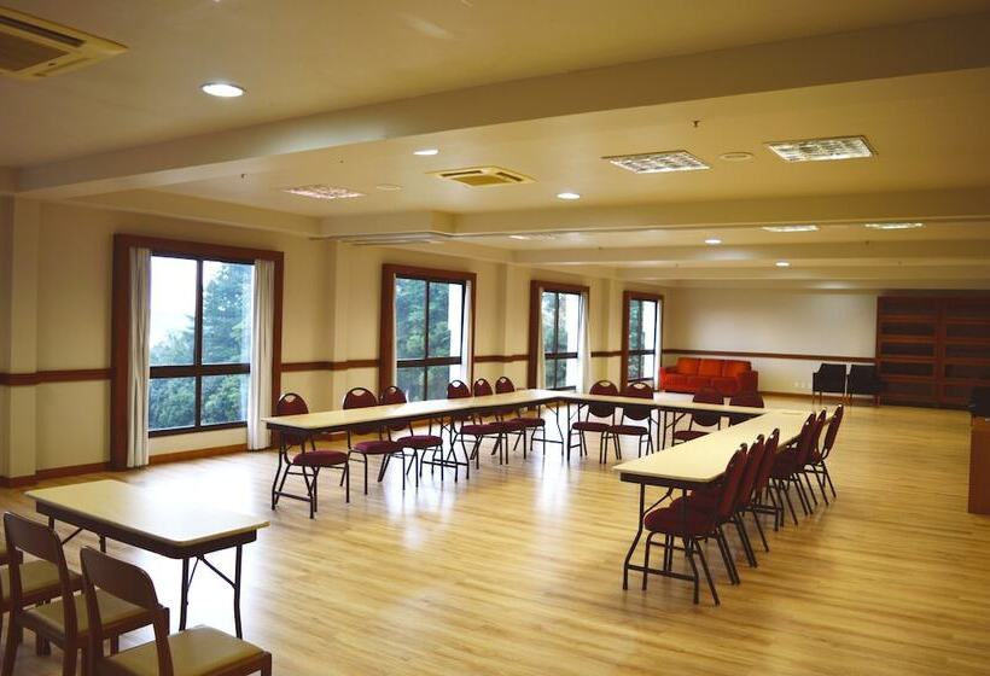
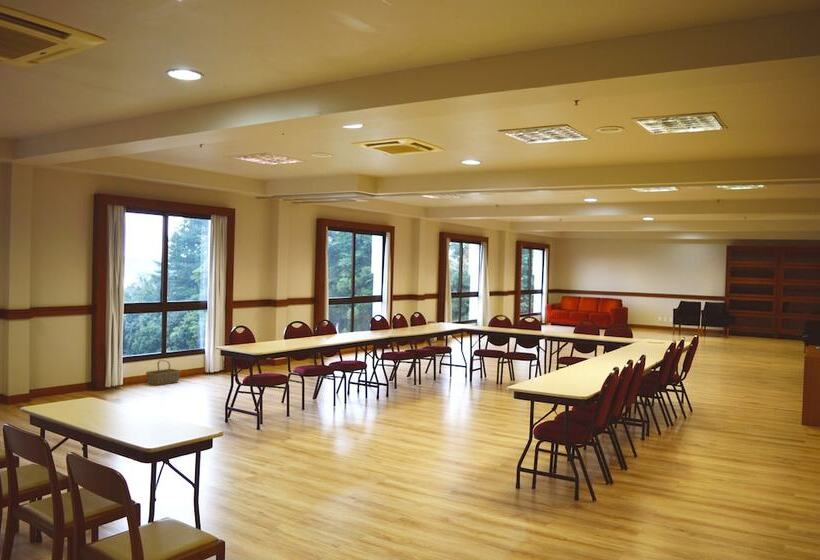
+ basket [145,359,182,386]
